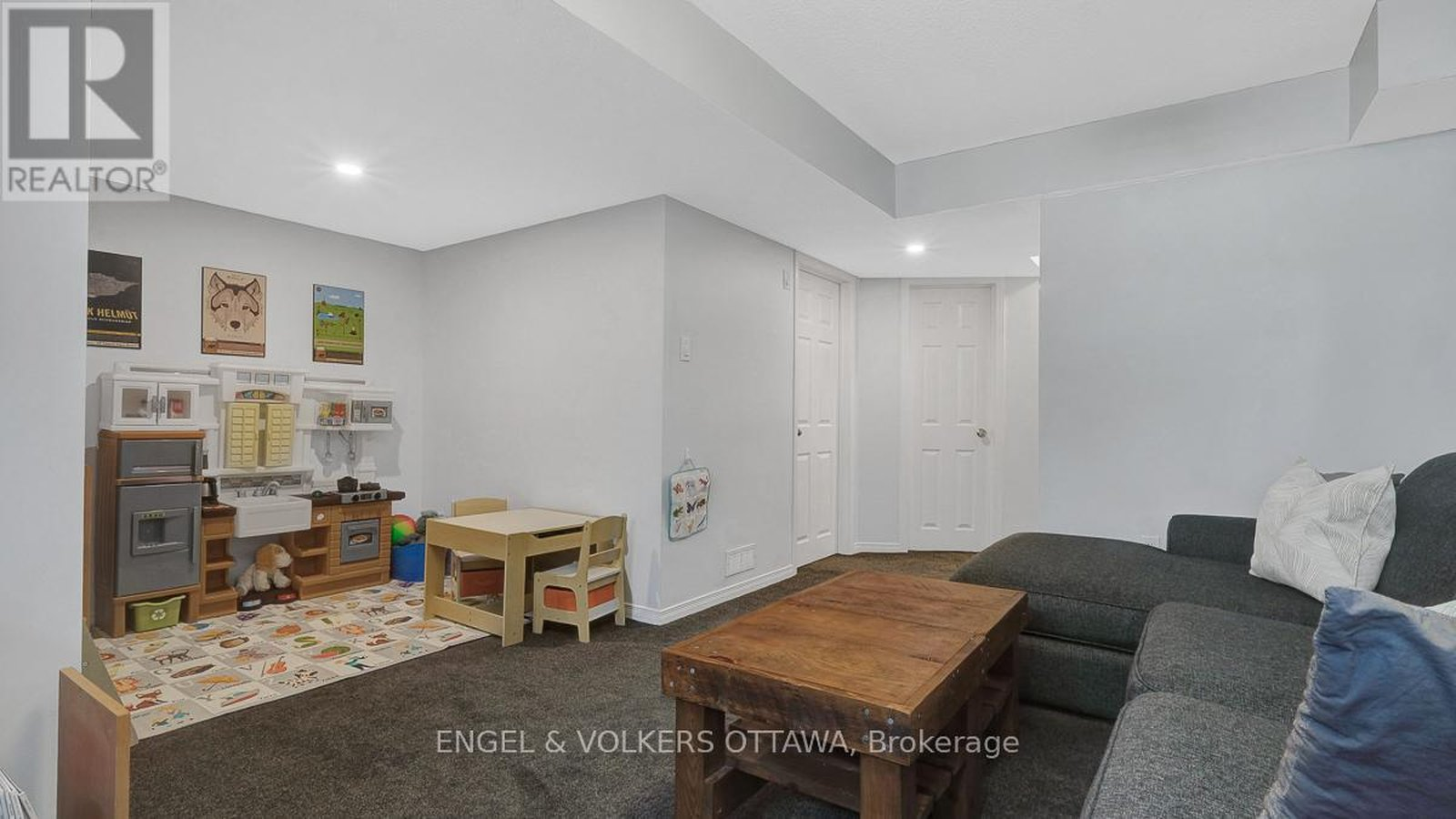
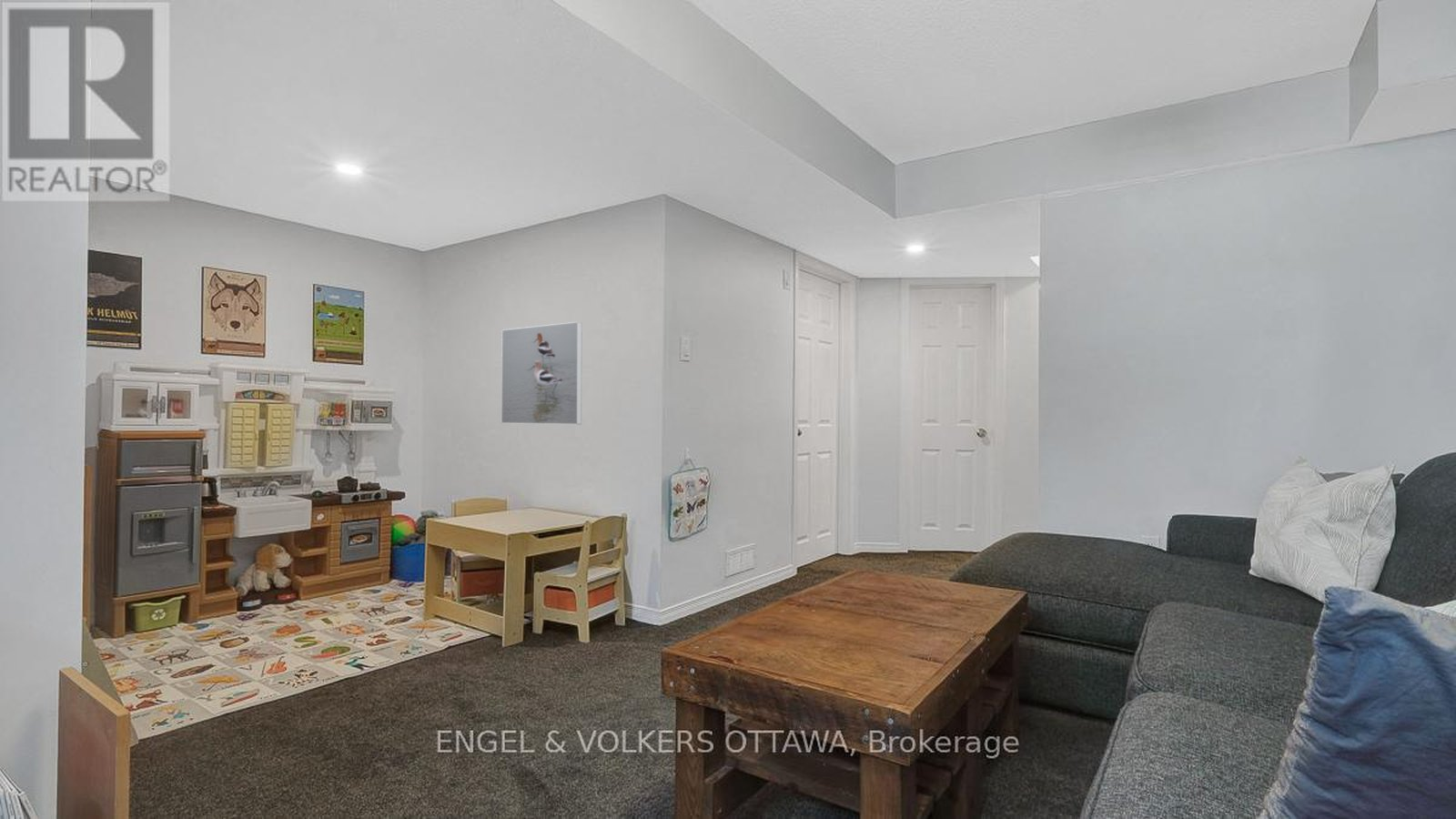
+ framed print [501,321,583,425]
